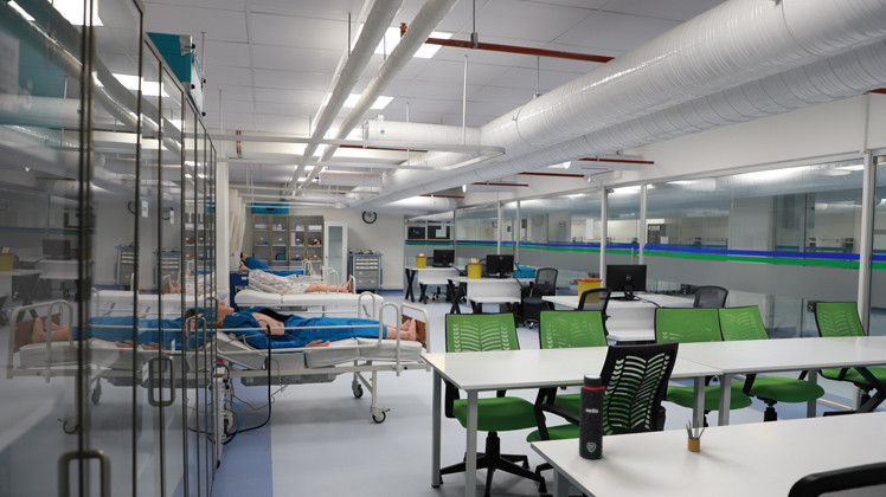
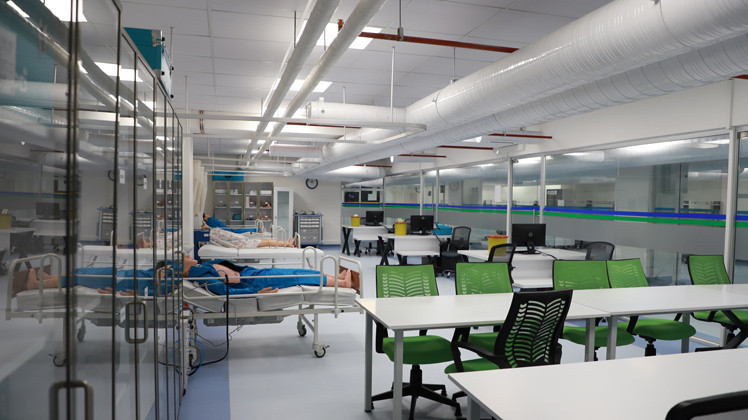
- water bottle [578,373,609,460]
- pencil box [685,419,706,453]
